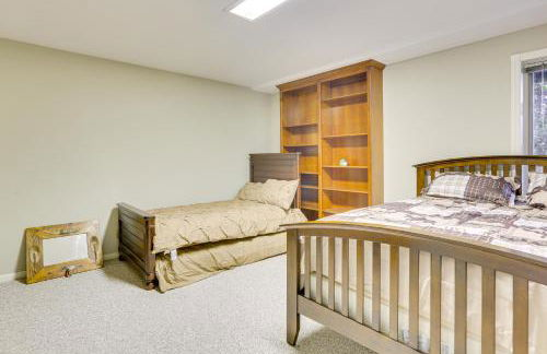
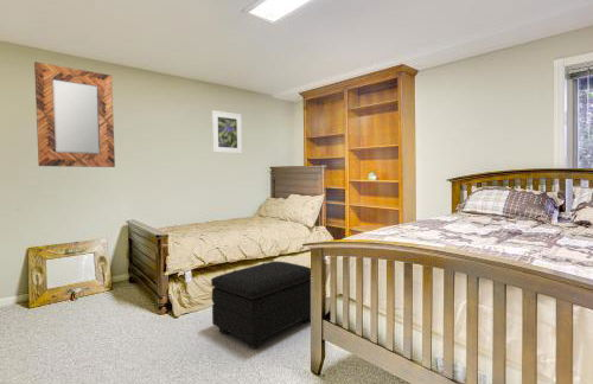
+ footstool [210,261,312,350]
+ home mirror [33,60,116,168]
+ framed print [211,109,243,155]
